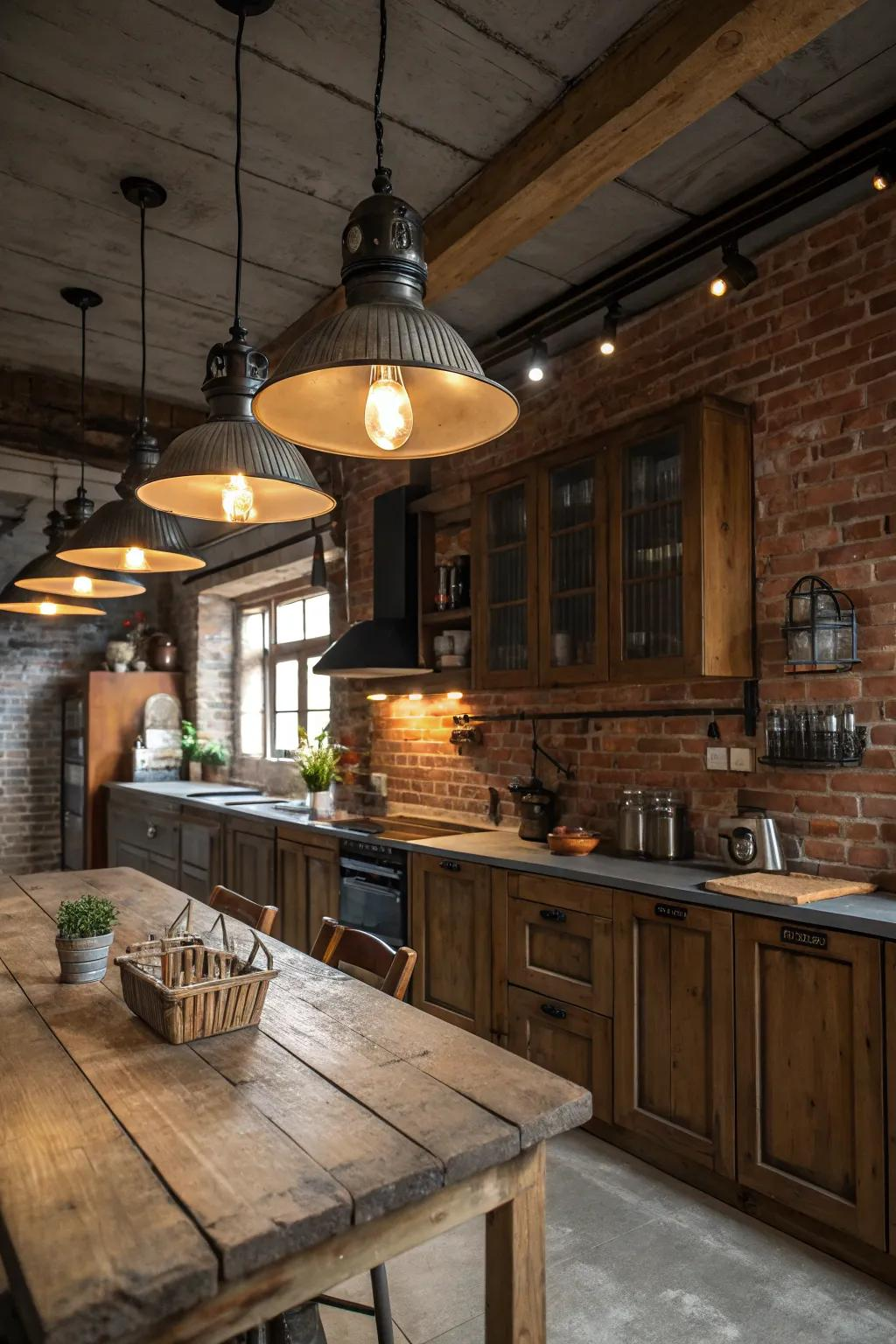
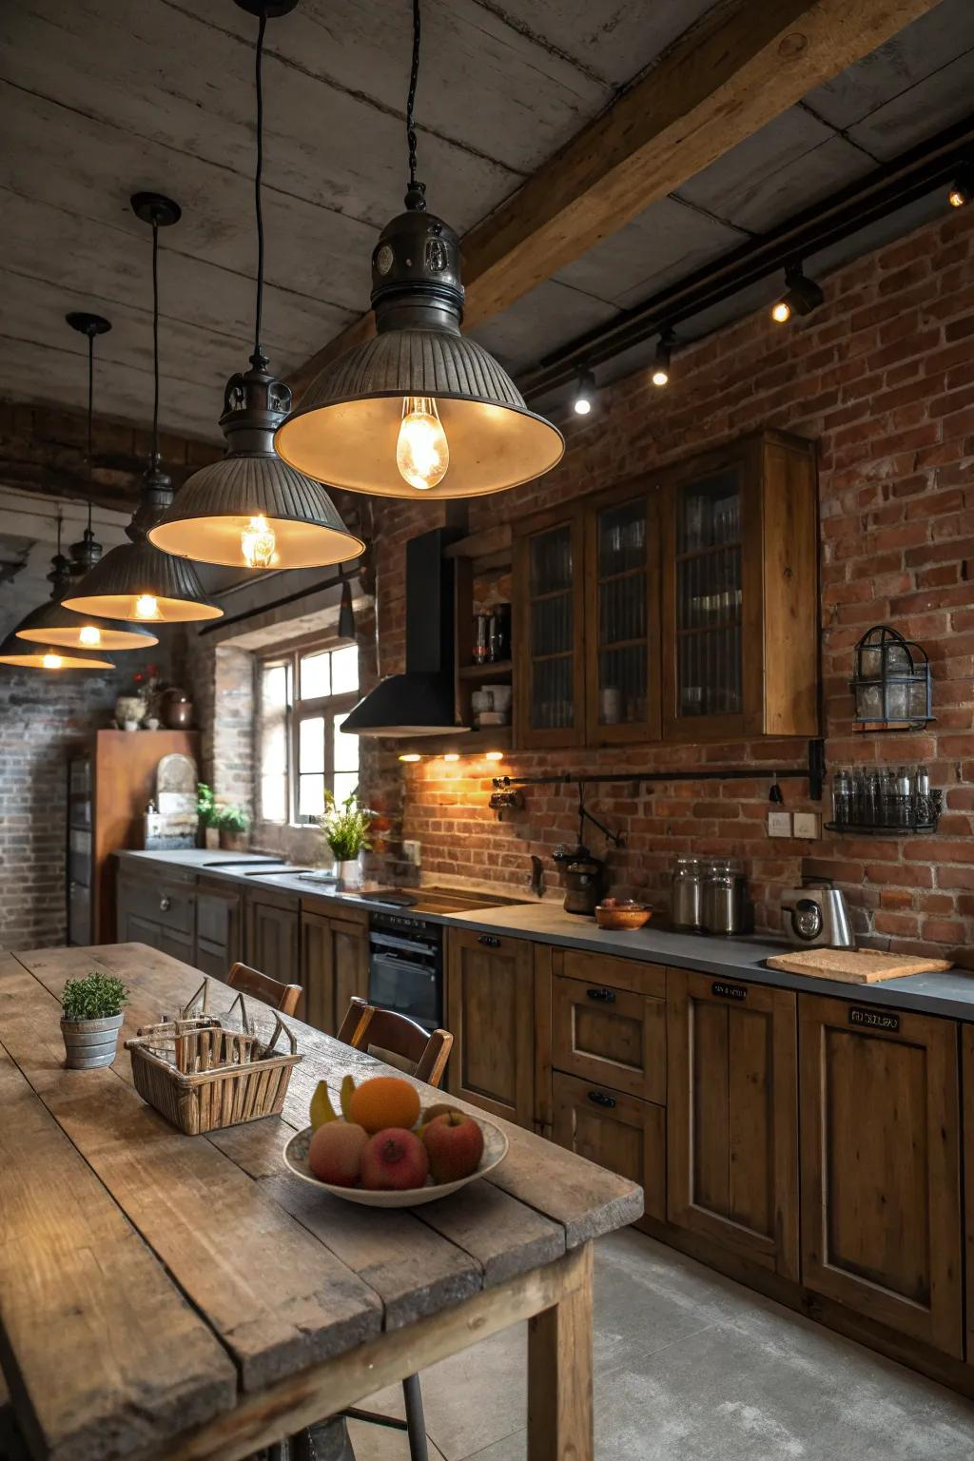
+ fruit bowl [282,1074,510,1209]
